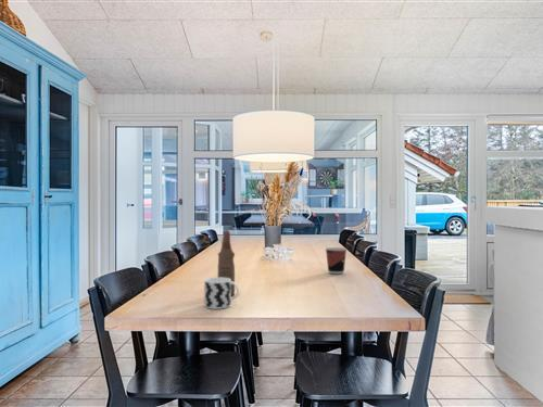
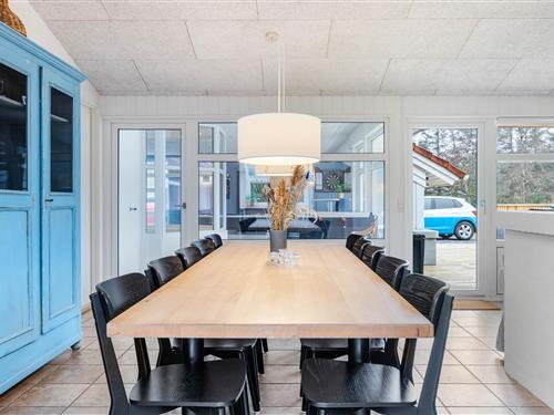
- cup [203,277,240,310]
- cup [325,246,348,275]
- bottle [216,229,236,296]
